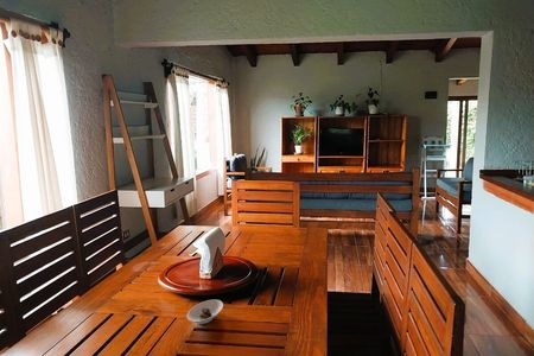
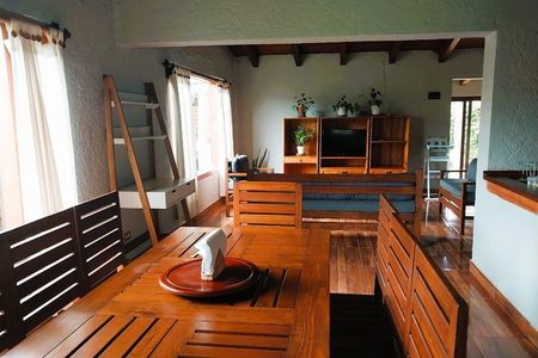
- saucer [186,299,224,325]
